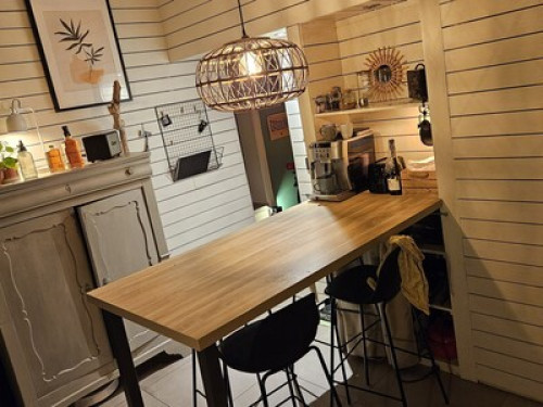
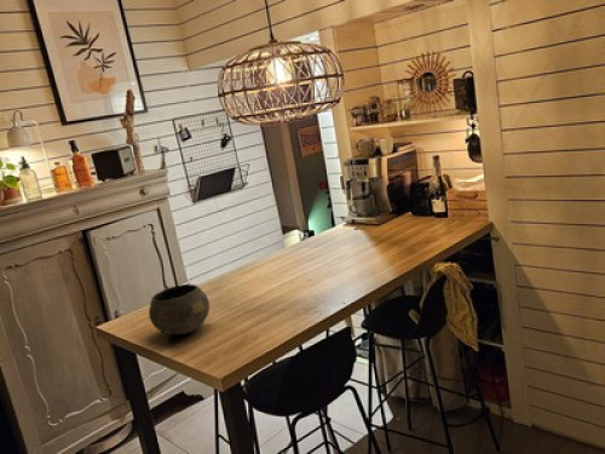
+ bowl [148,283,211,335]
